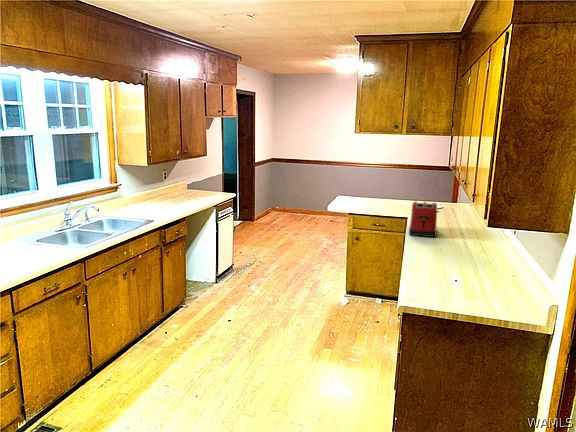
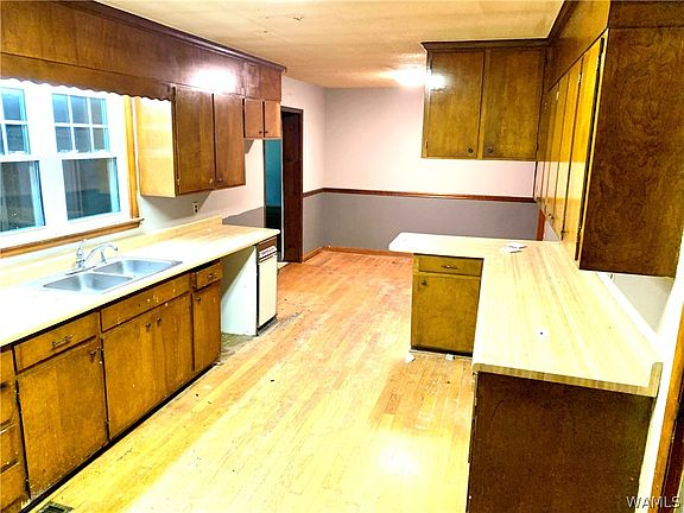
- toaster [408,200,438,238]
